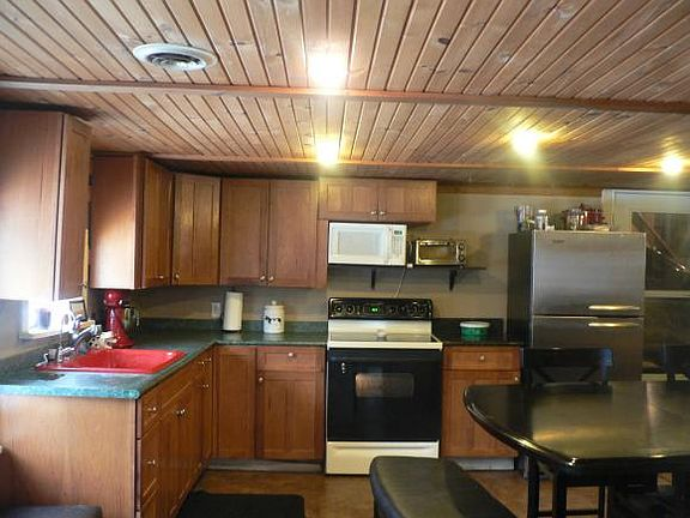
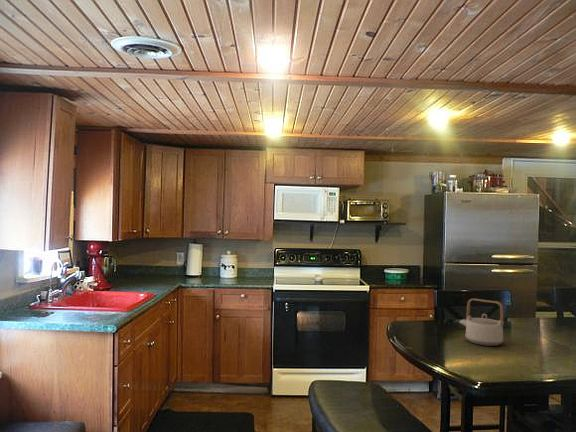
+ teapot [458,298,505,347]
